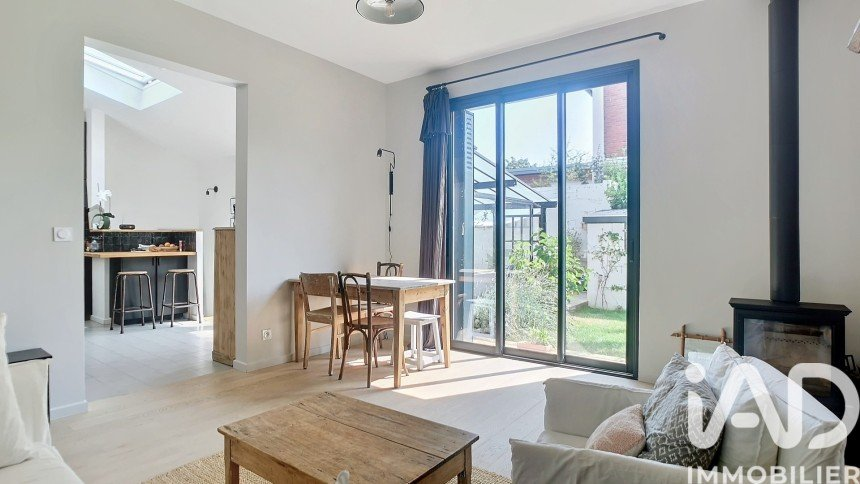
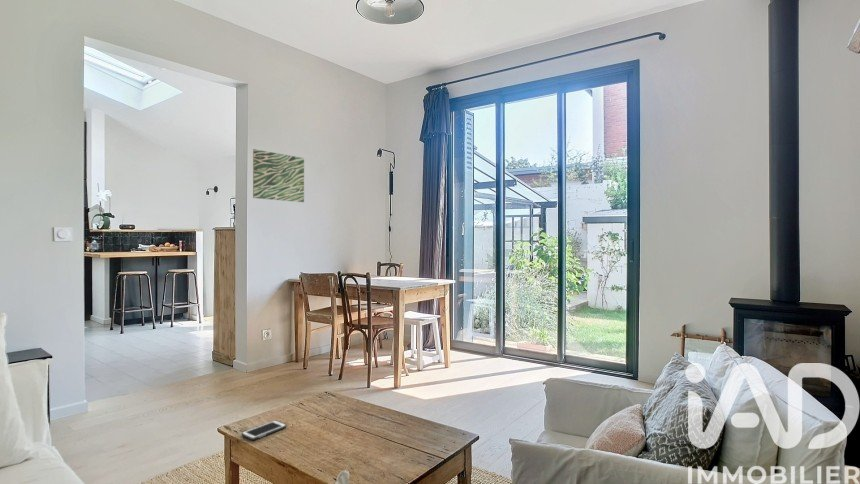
+ wall art [252,148,305,203]
+ cell phone [240,419,288,441]
